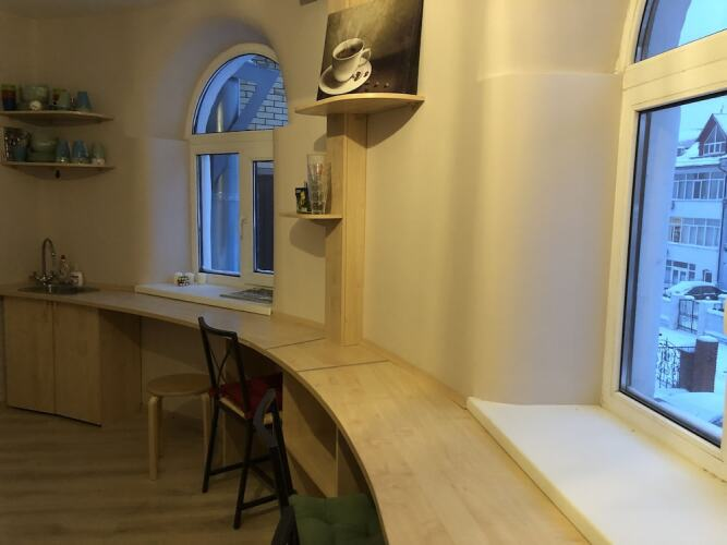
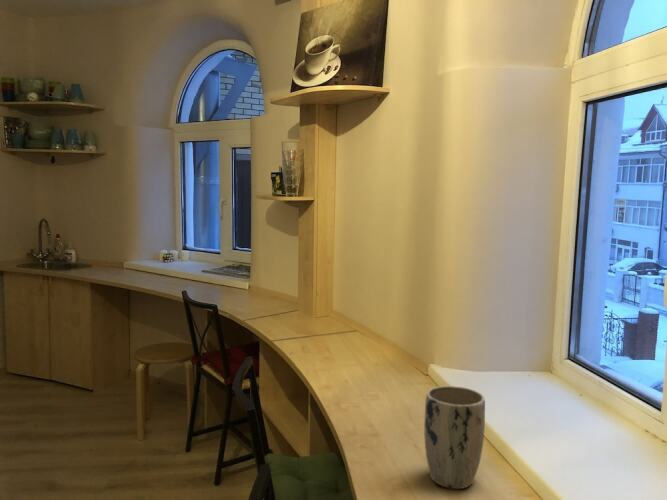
+ plant pot [423,385,486,490]
